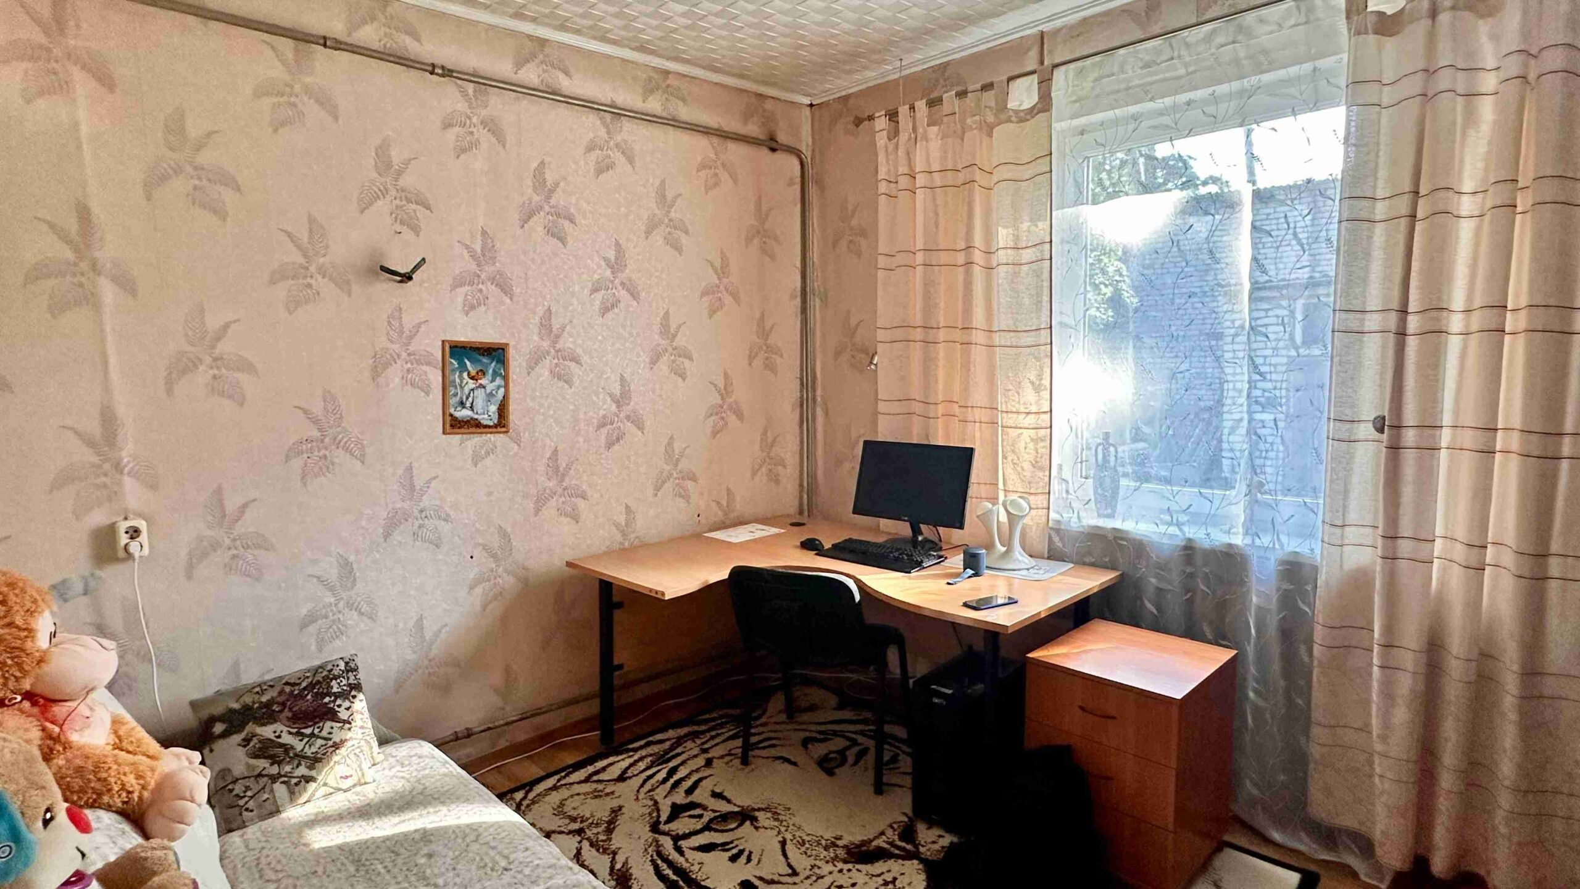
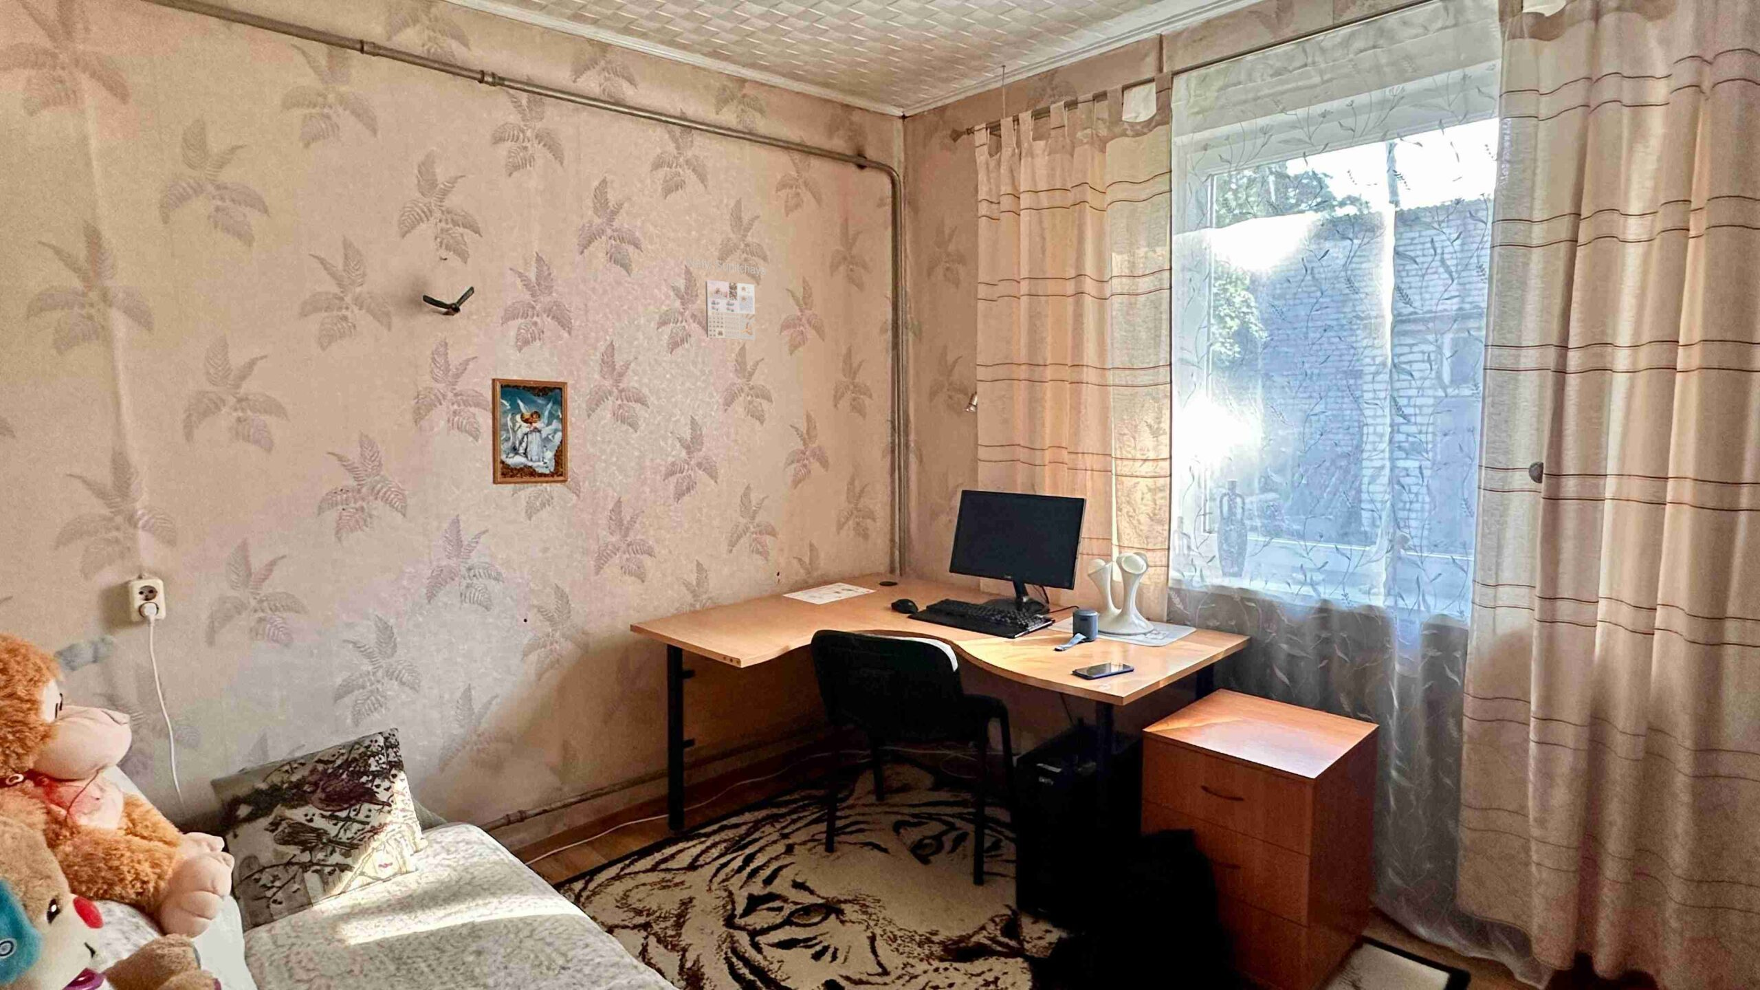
+ calendar [687,256,766,341]
